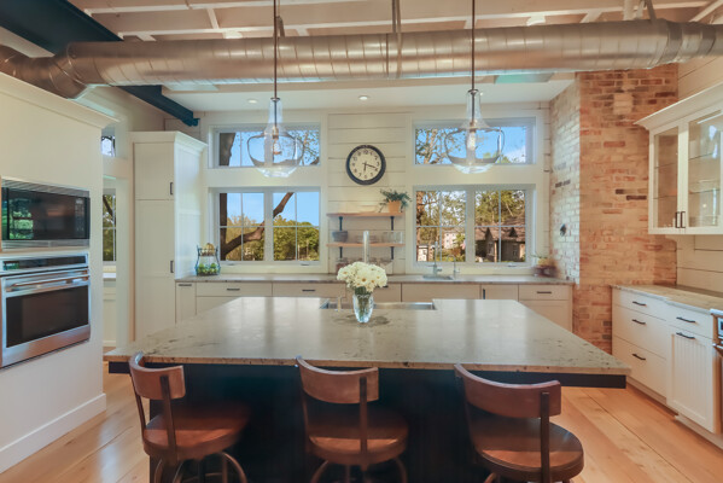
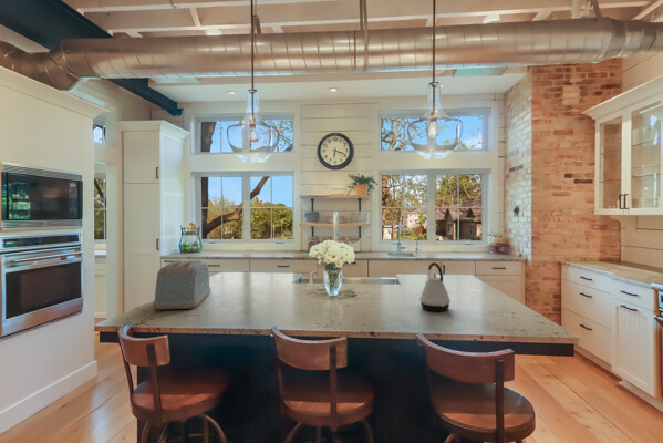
+ kettle [418,261,452,312]
+ toaster [153,259,211,310]
